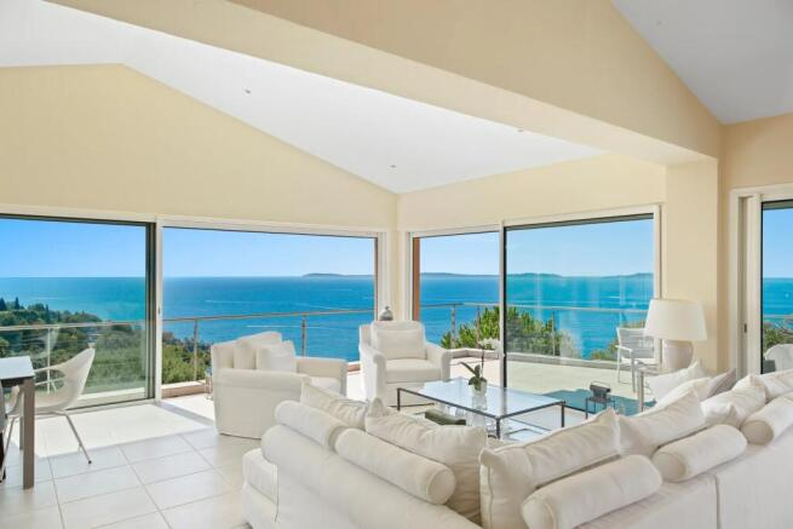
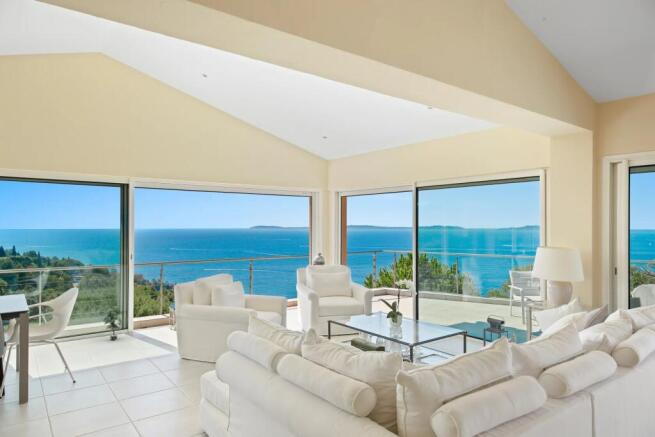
+ potted plant [102,304,125,341]
